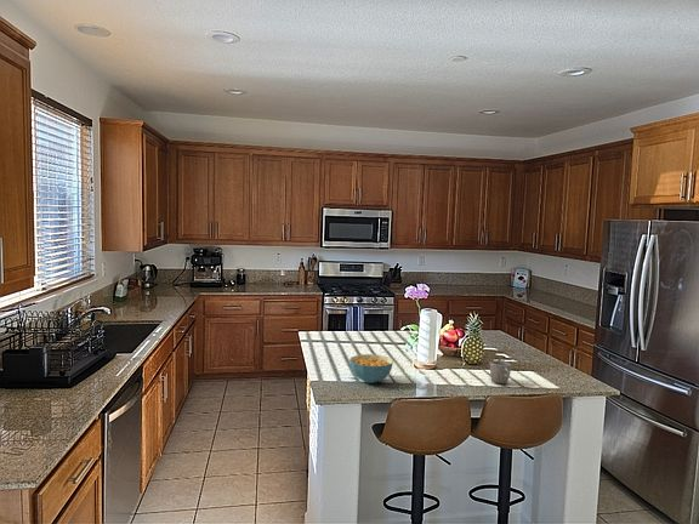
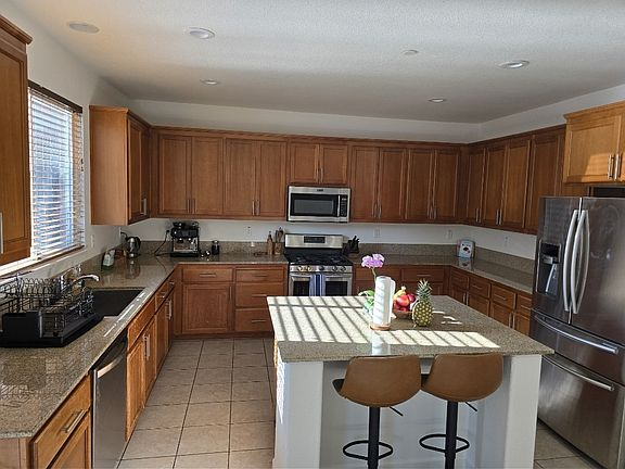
- cereal bowl [348,353,394,385]
- mug [488,359,512,385]
